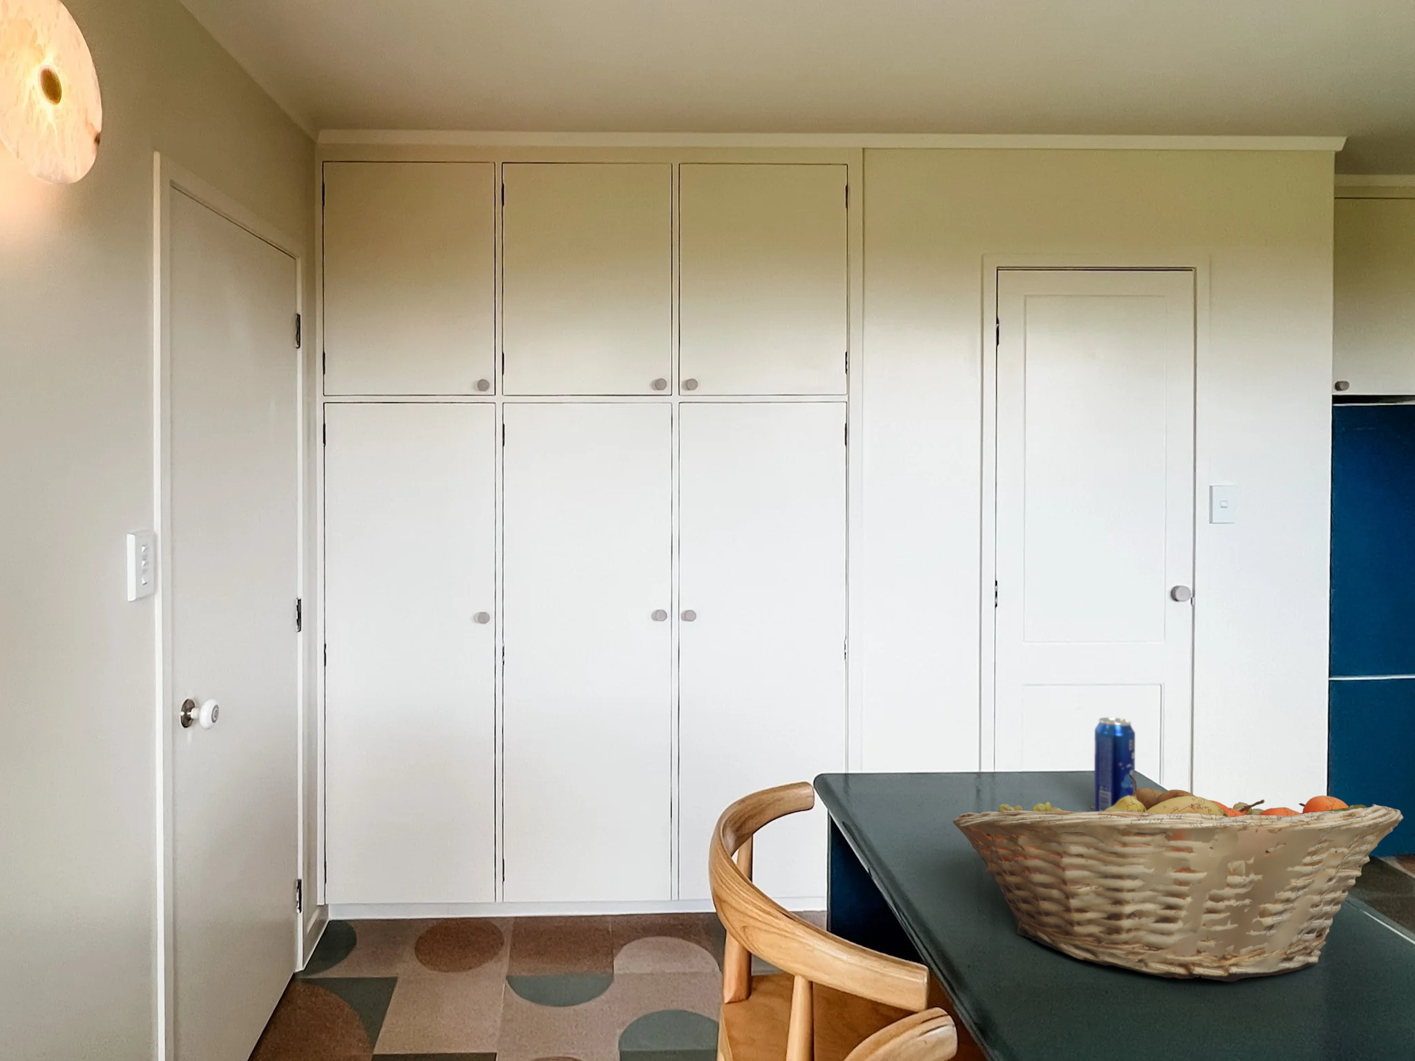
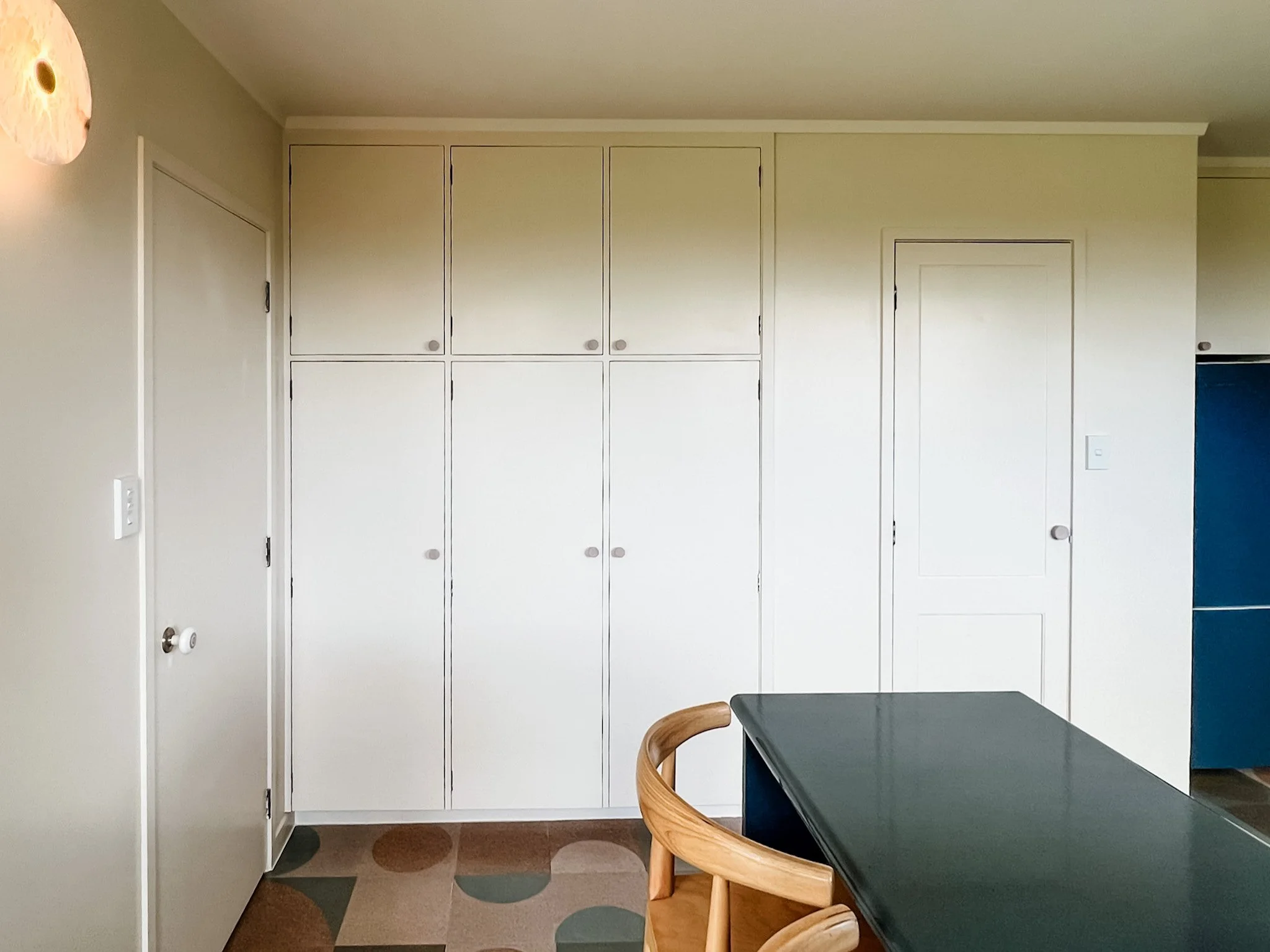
- beverage can [1094,717,1135,811]
- fruit basket [953,773,1404,982]
